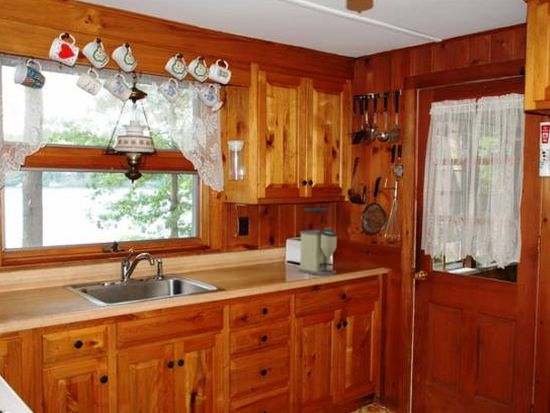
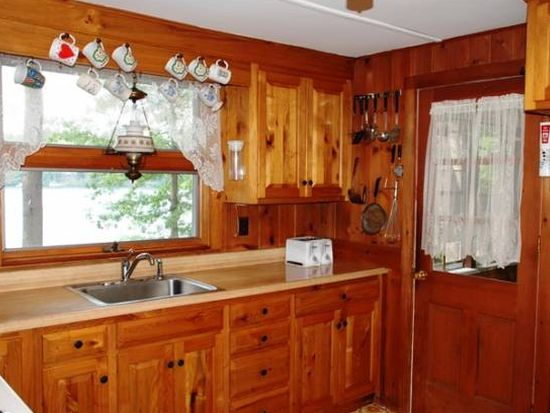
- coffee grinder [298,207,338,277]
